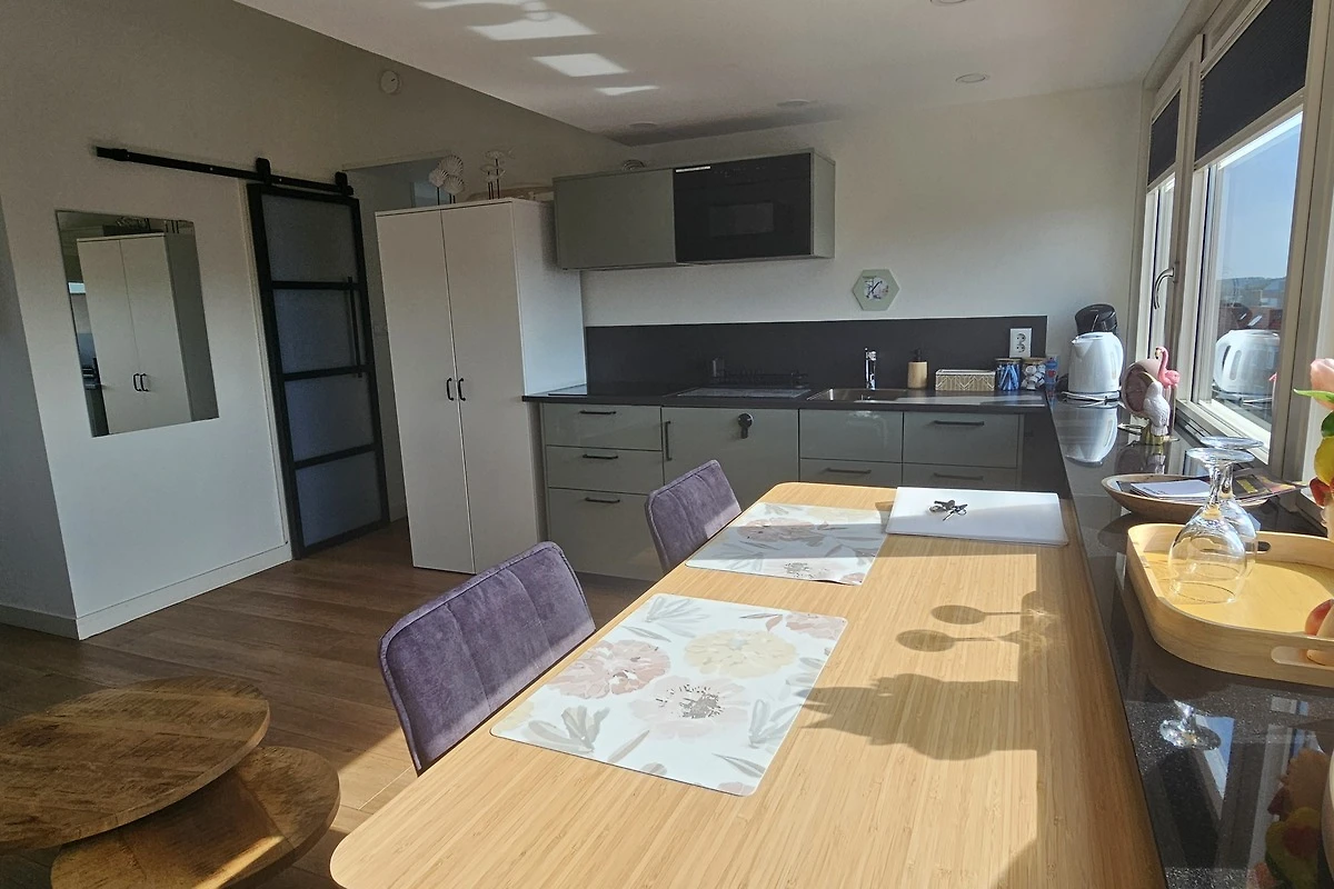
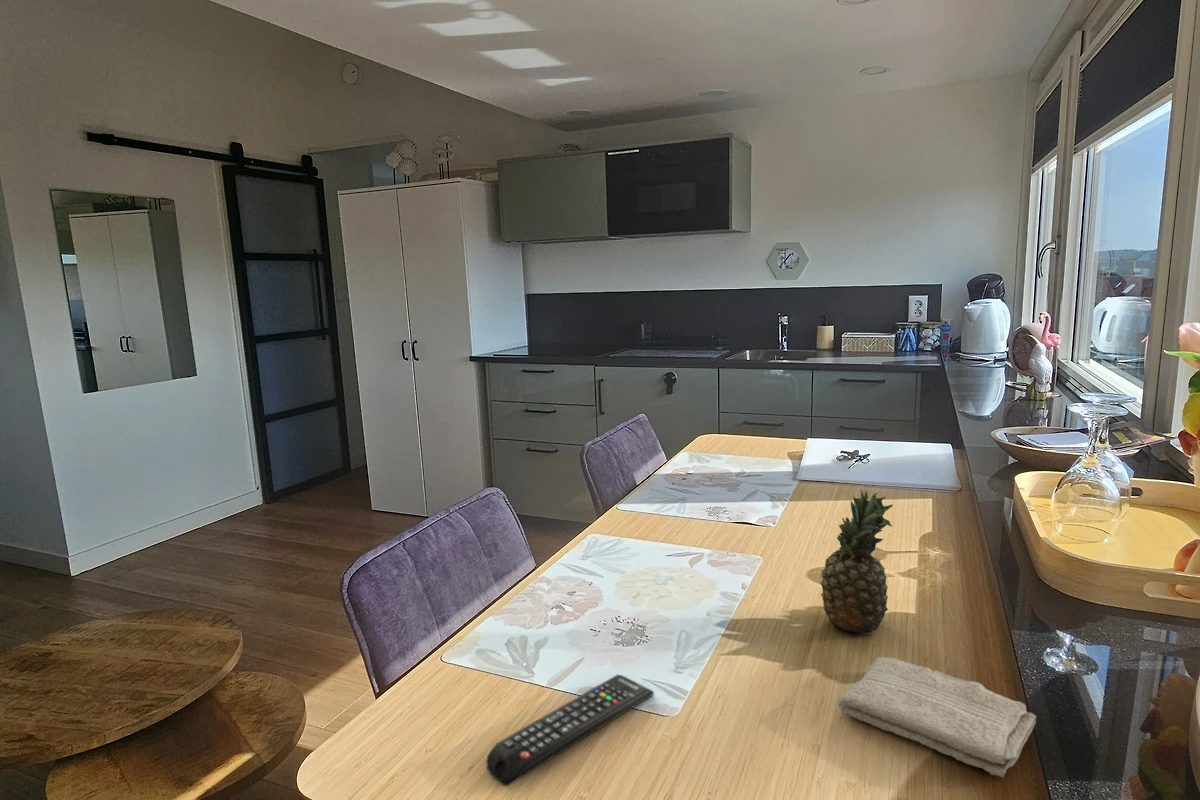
+ fruit [819,488,894,635]
+ remote control [485,674,655,787]
+ washcloth [838,656,1037,778]
